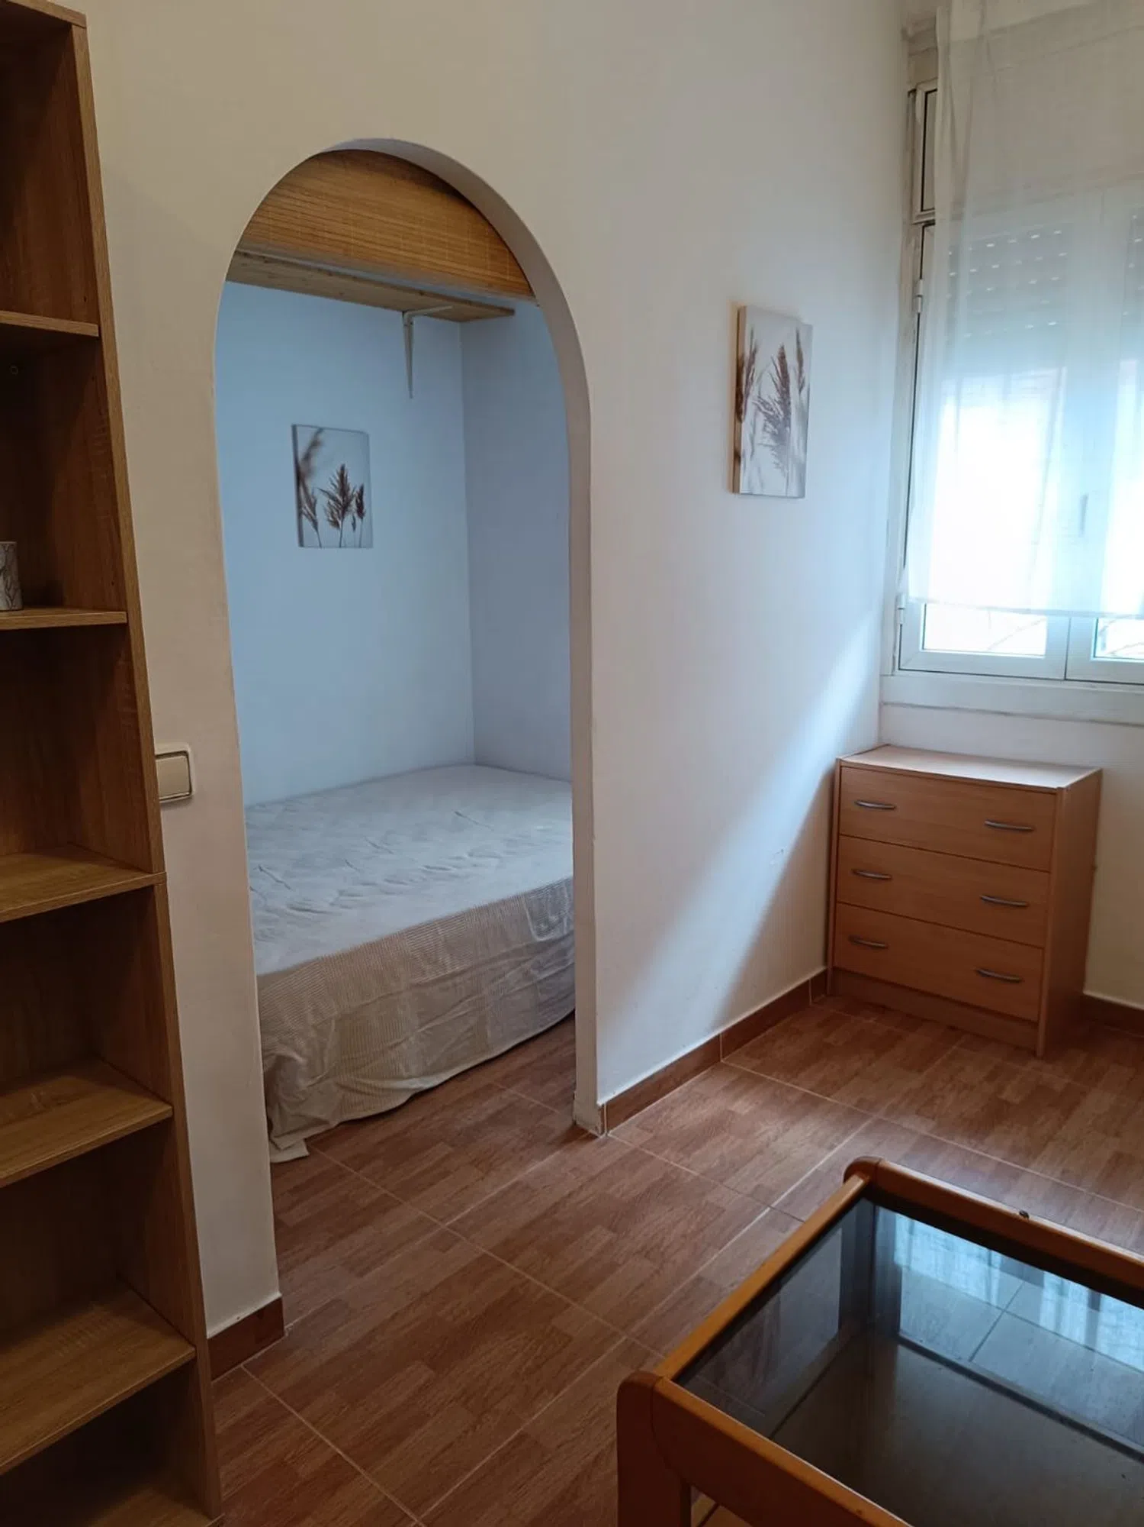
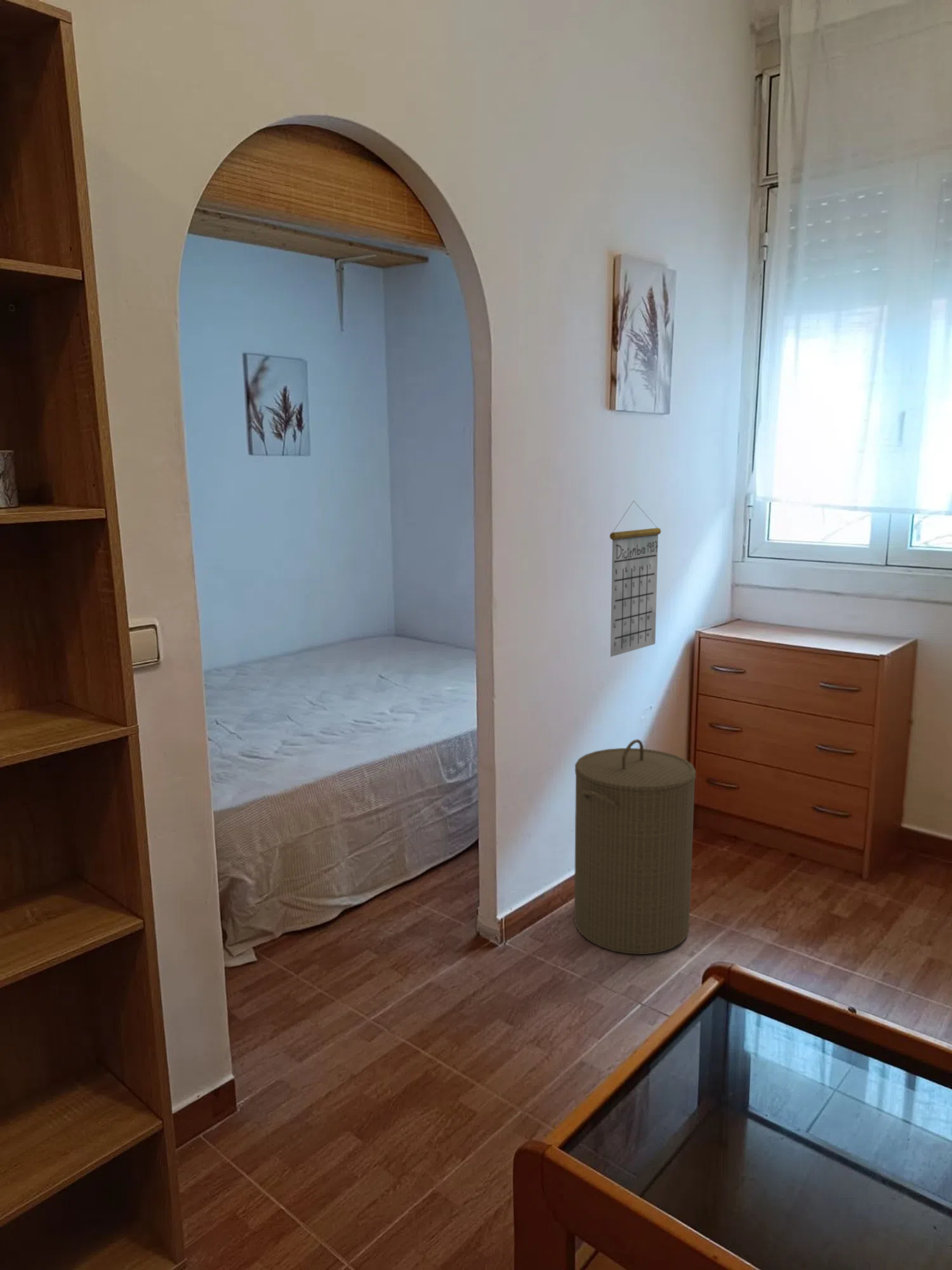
+ calendar [609,500,662,657]
+ laundry hamper [574,739,697,955]
